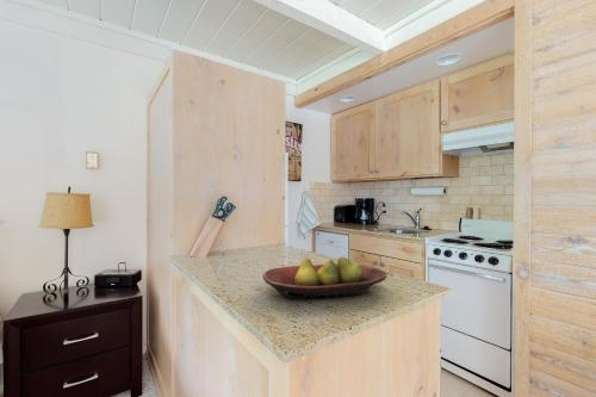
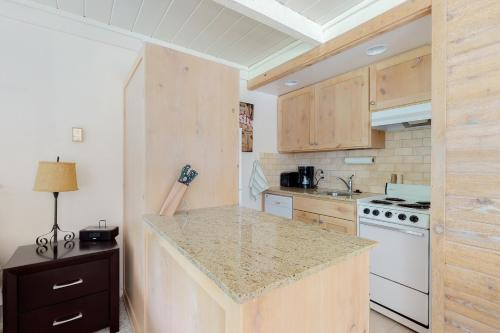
- fruit bowl [261,255,389,300]
